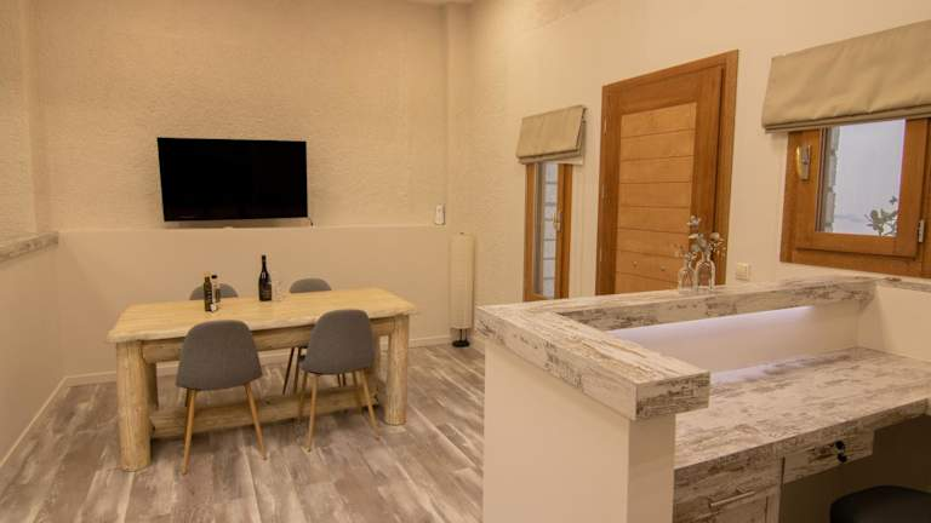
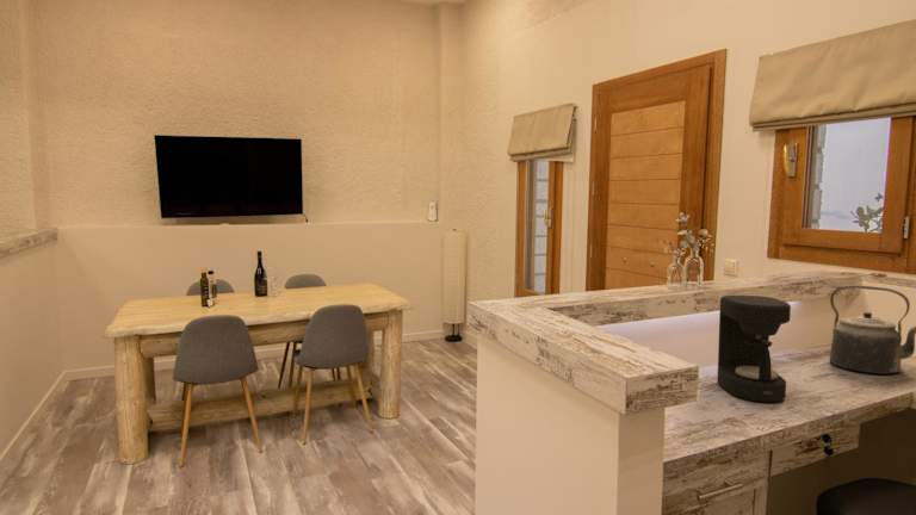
+ kettle [829,284,916,376]
+ coffee maker [716,294,792,403]
